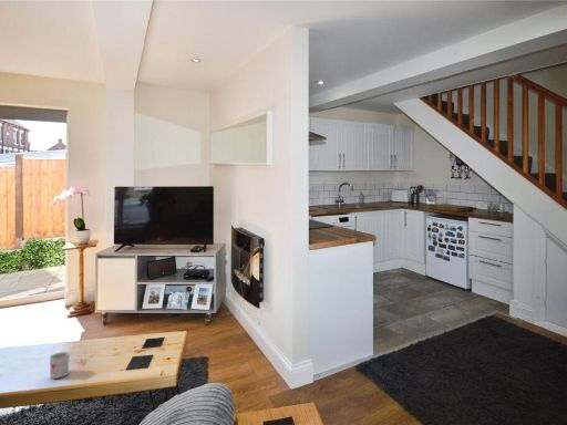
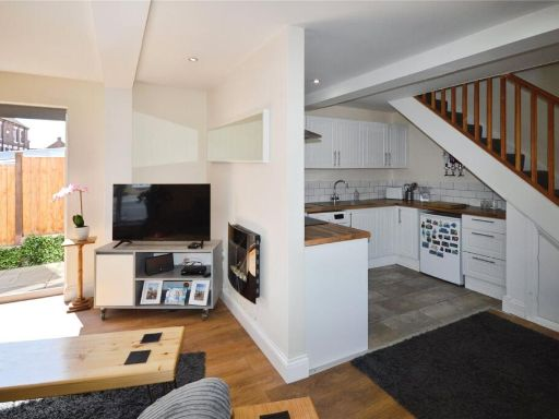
- mug [49,351,71,380]
